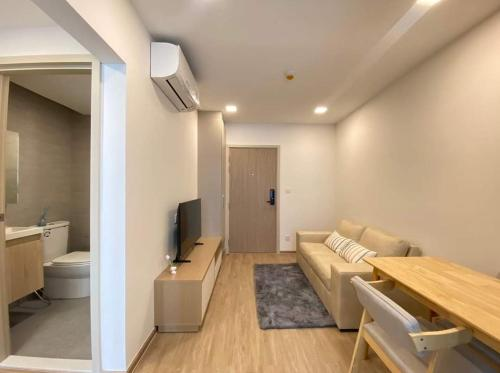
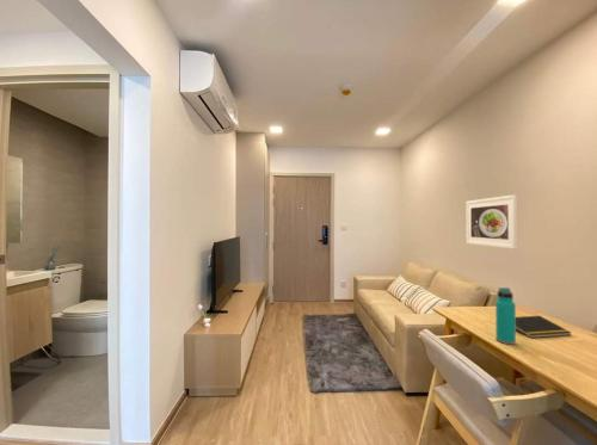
+ notepad [516,315,572,339]
+ water bottle [494,286,517,345]
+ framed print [464,193,518,251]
